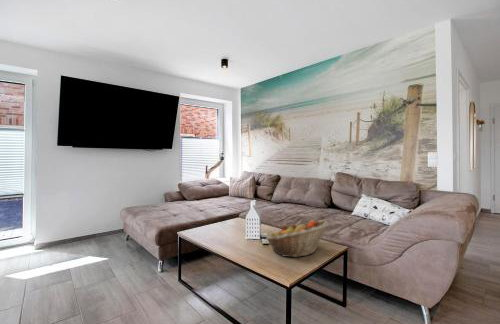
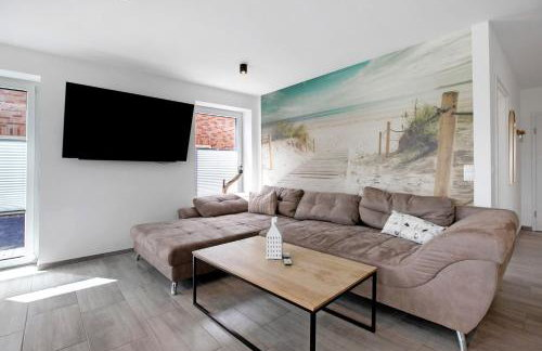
- fruit basket [265,219,329,258]
